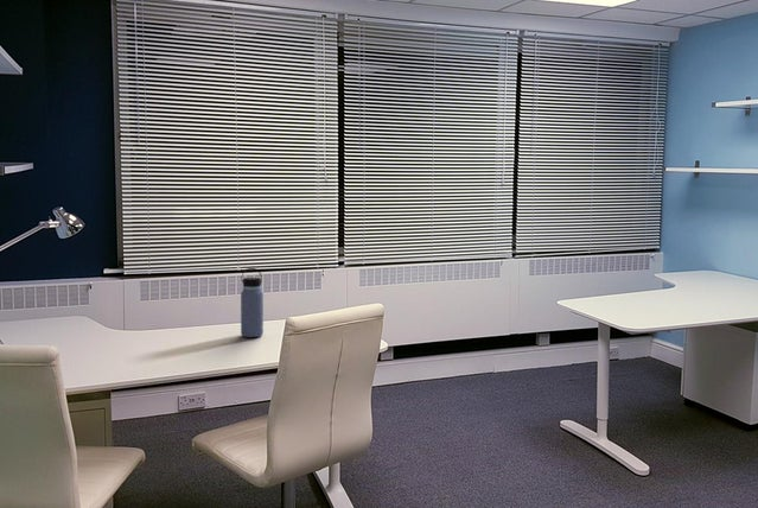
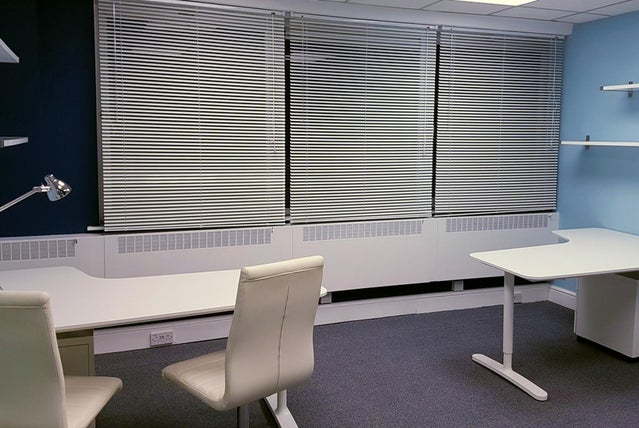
- water bottle [240,267,265,338]
